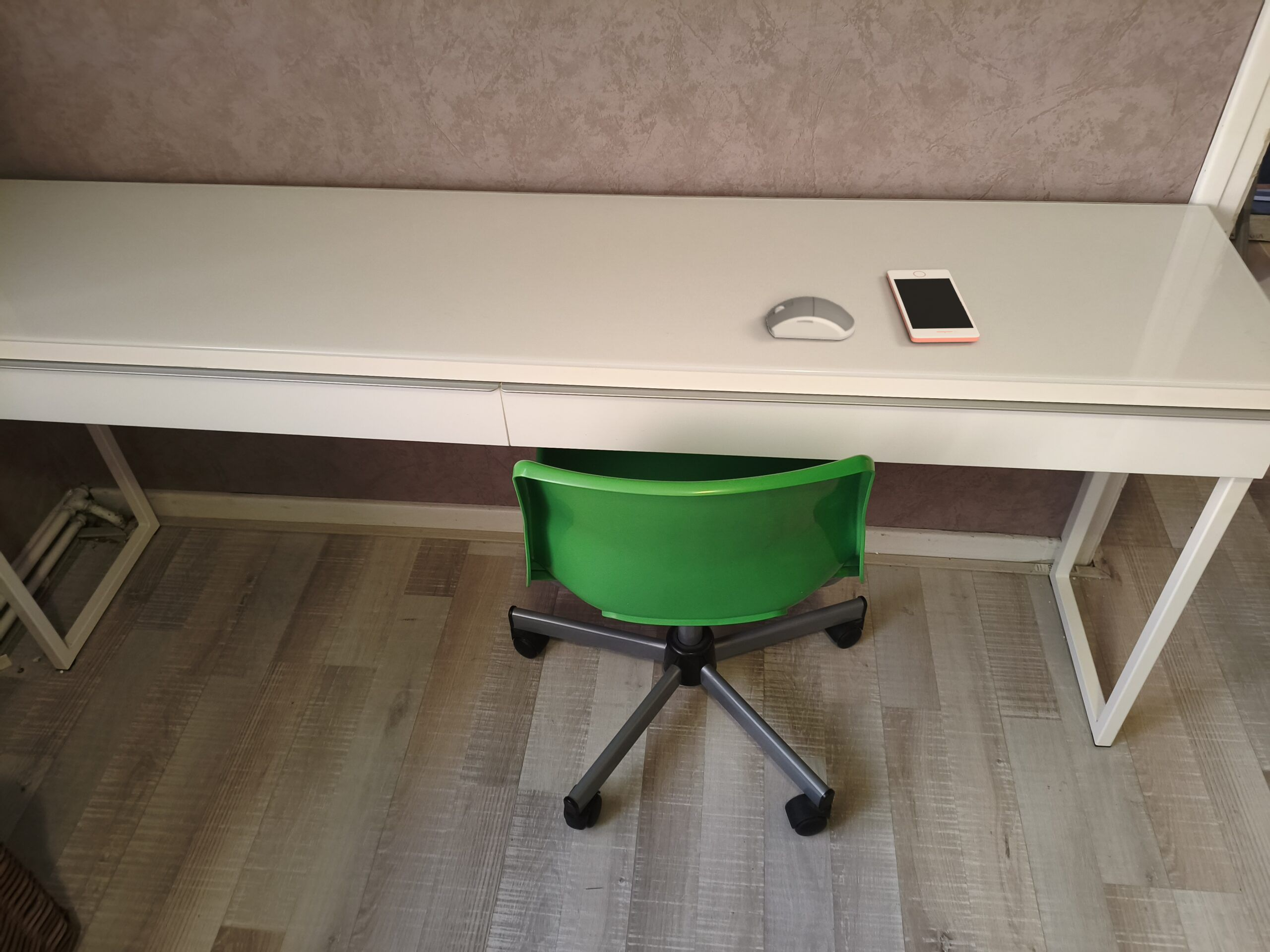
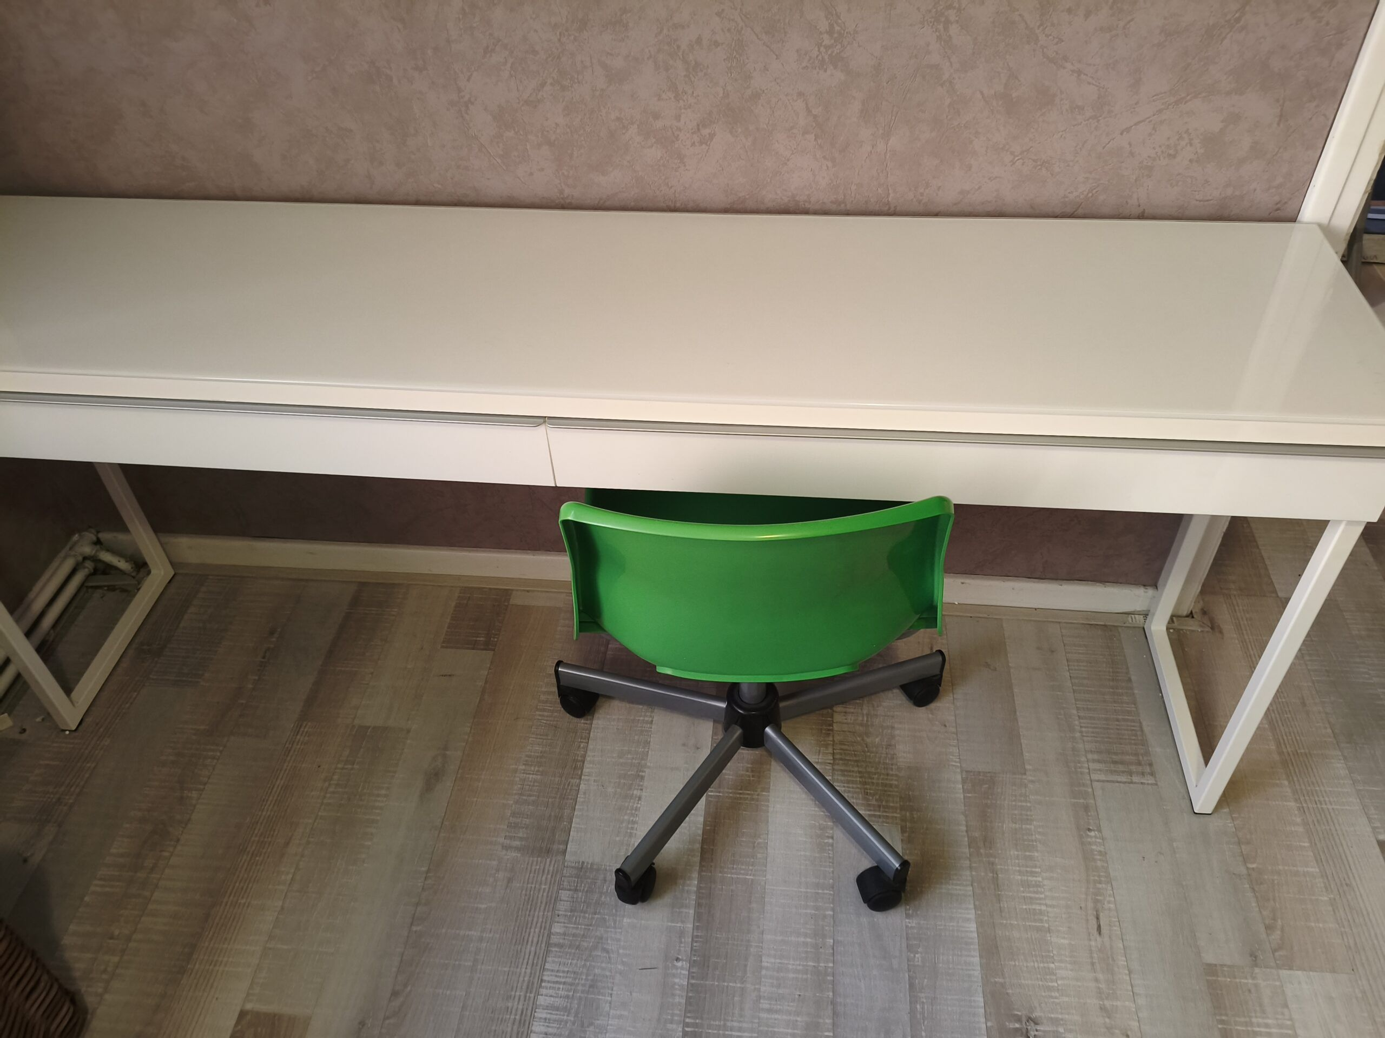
- cell phone [886,269,980,343]
- computer mouse [765,296,856,341]
